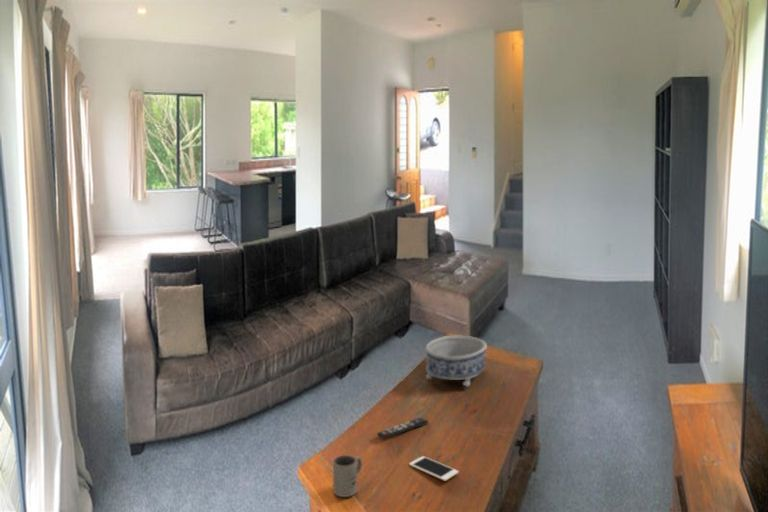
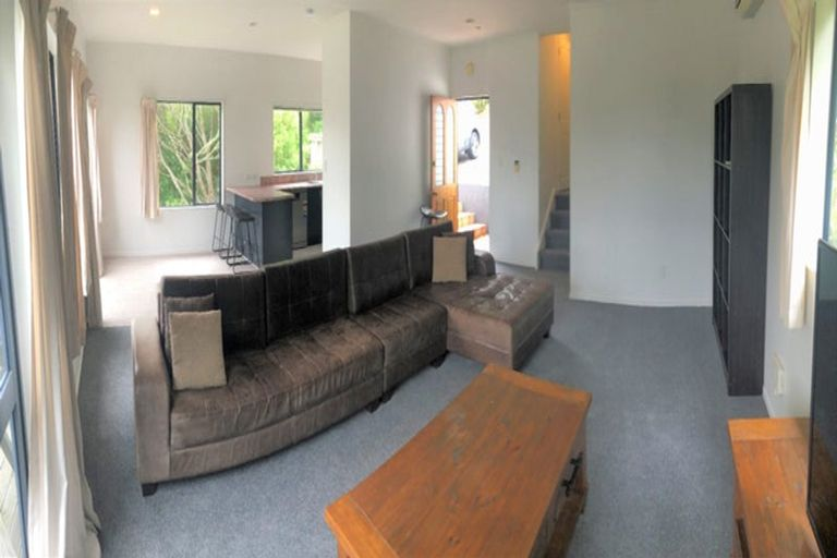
- remote control [376,417,430,440]
- cell phone [408,455,460,482]
- decorative bowl [425,335,488,387]
- mug [332,454,363,498]
